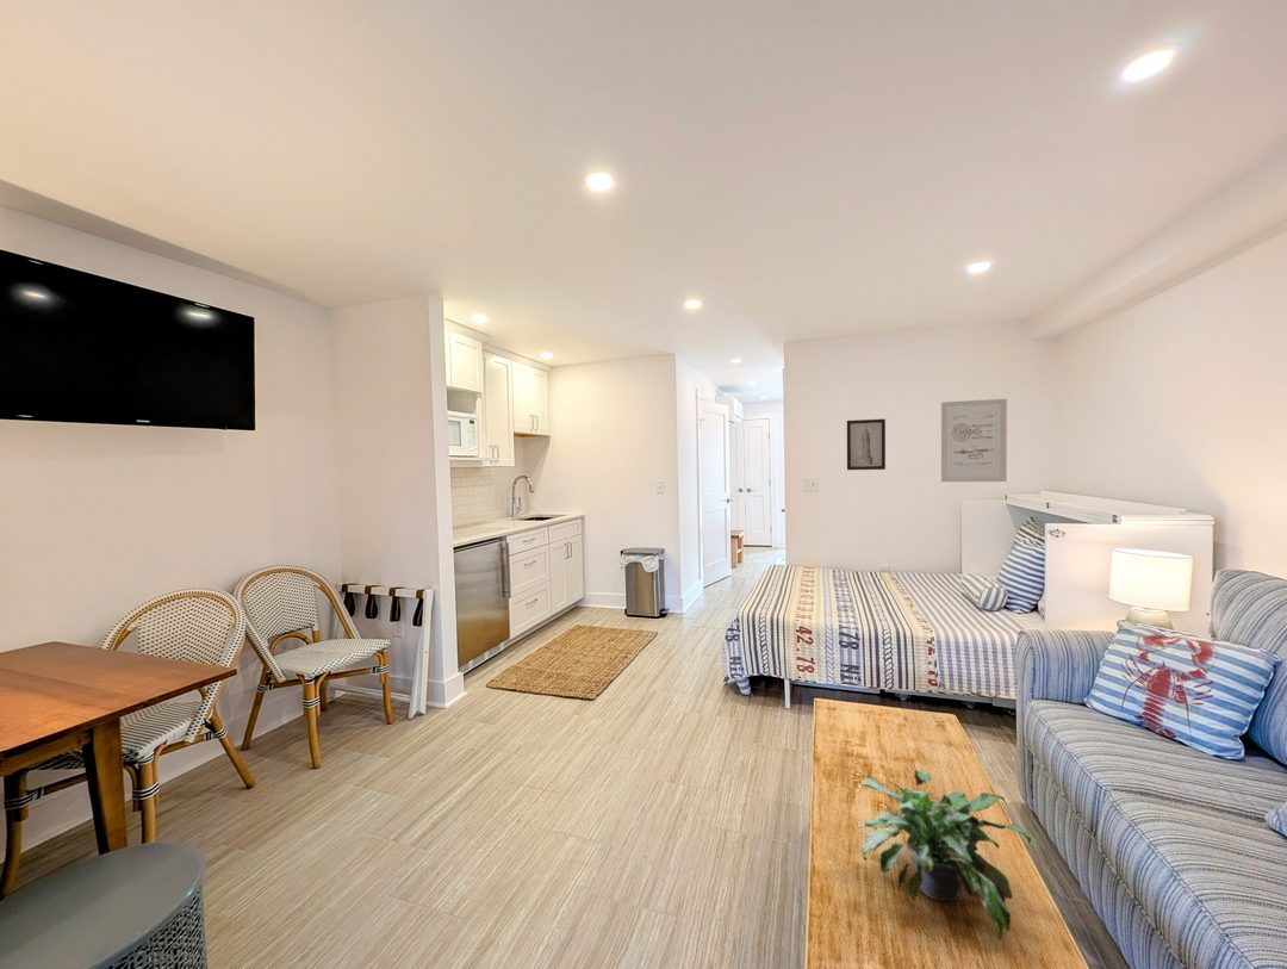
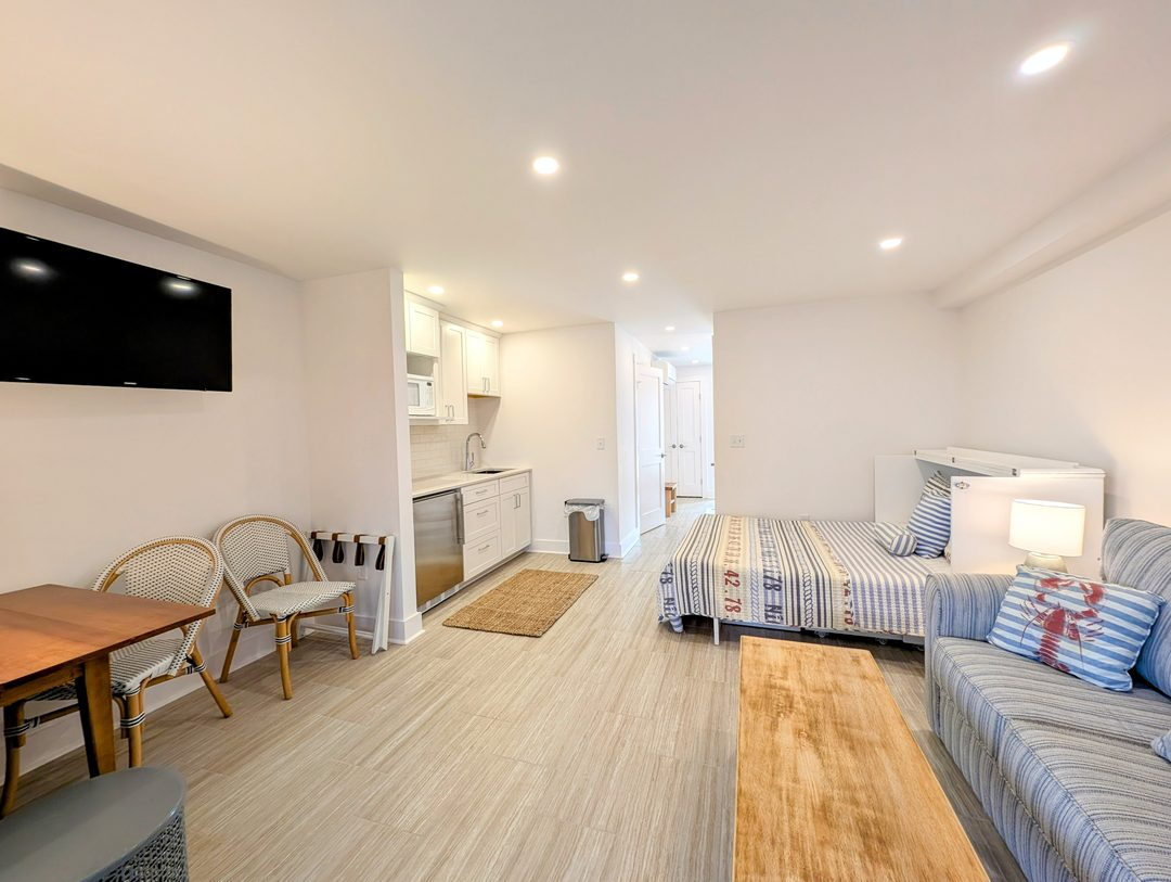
- wall art [940,398,1008,483]
- potted plant [857,769,1032,942]
- wall art [846,418,887,471]
